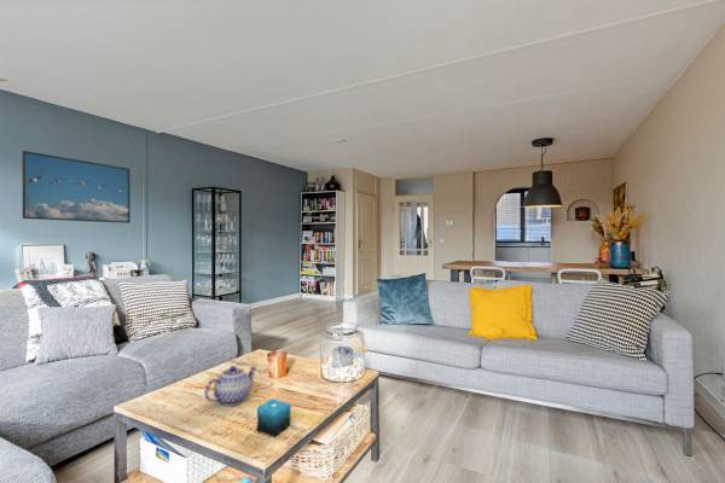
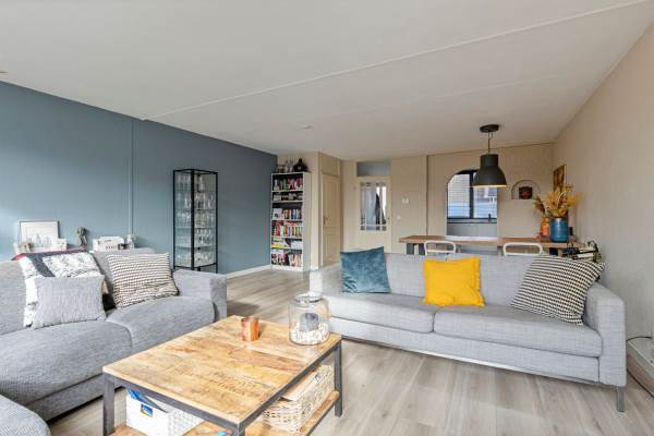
- teapot [203,365,259,407]
- candle [256,396,292,438]
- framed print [22,150,132,225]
